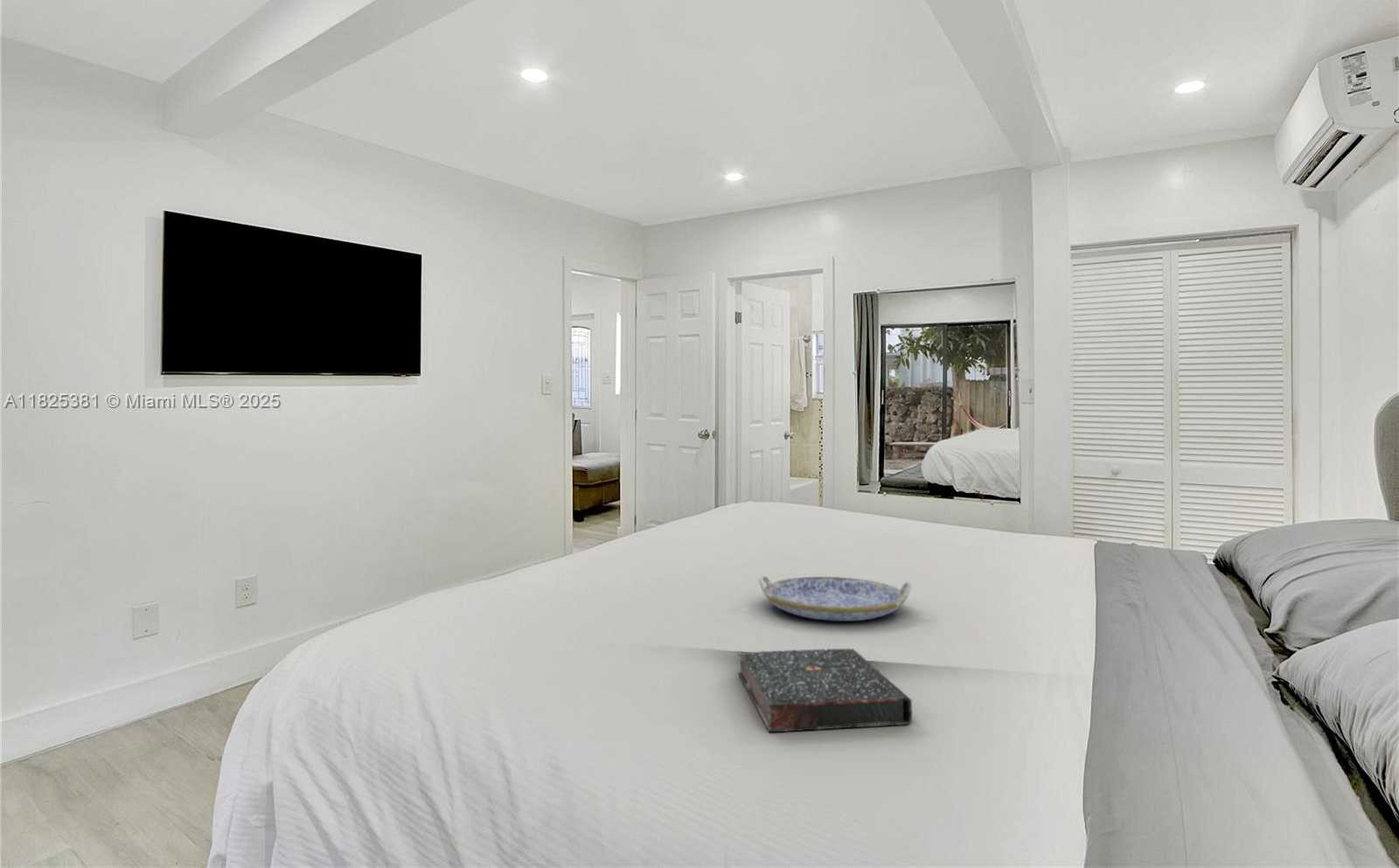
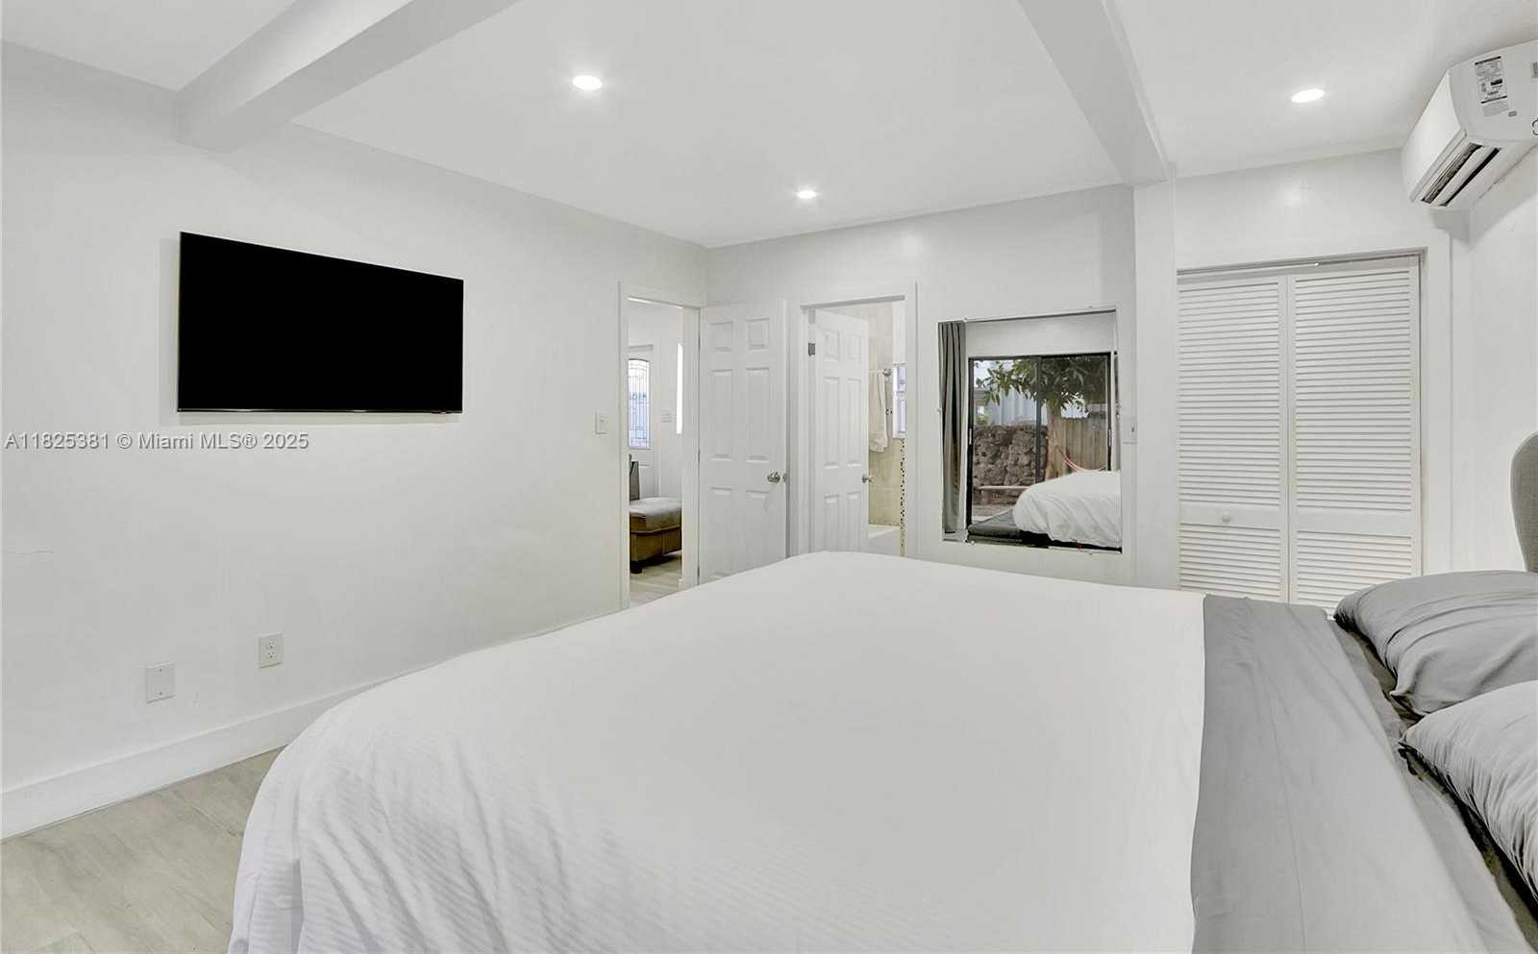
- serving tray [758,574,913,622]
- book [738,648,913,733]
